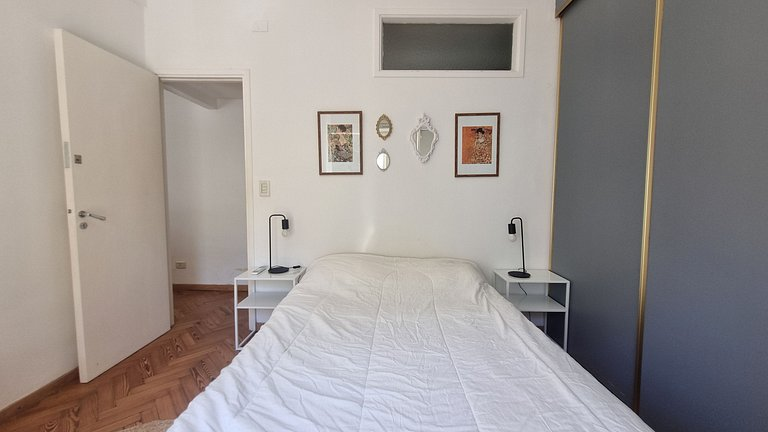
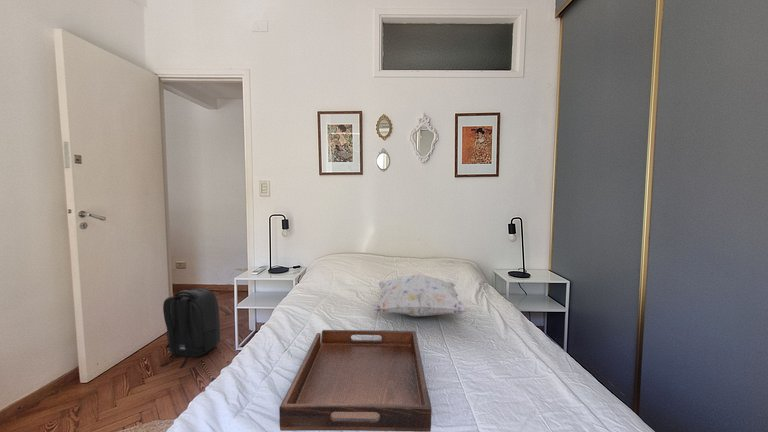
+ serving tray [278,329,432,432]
+ backpack [160,287,221,369]
+ decorative pillow [371,274,472,317]
